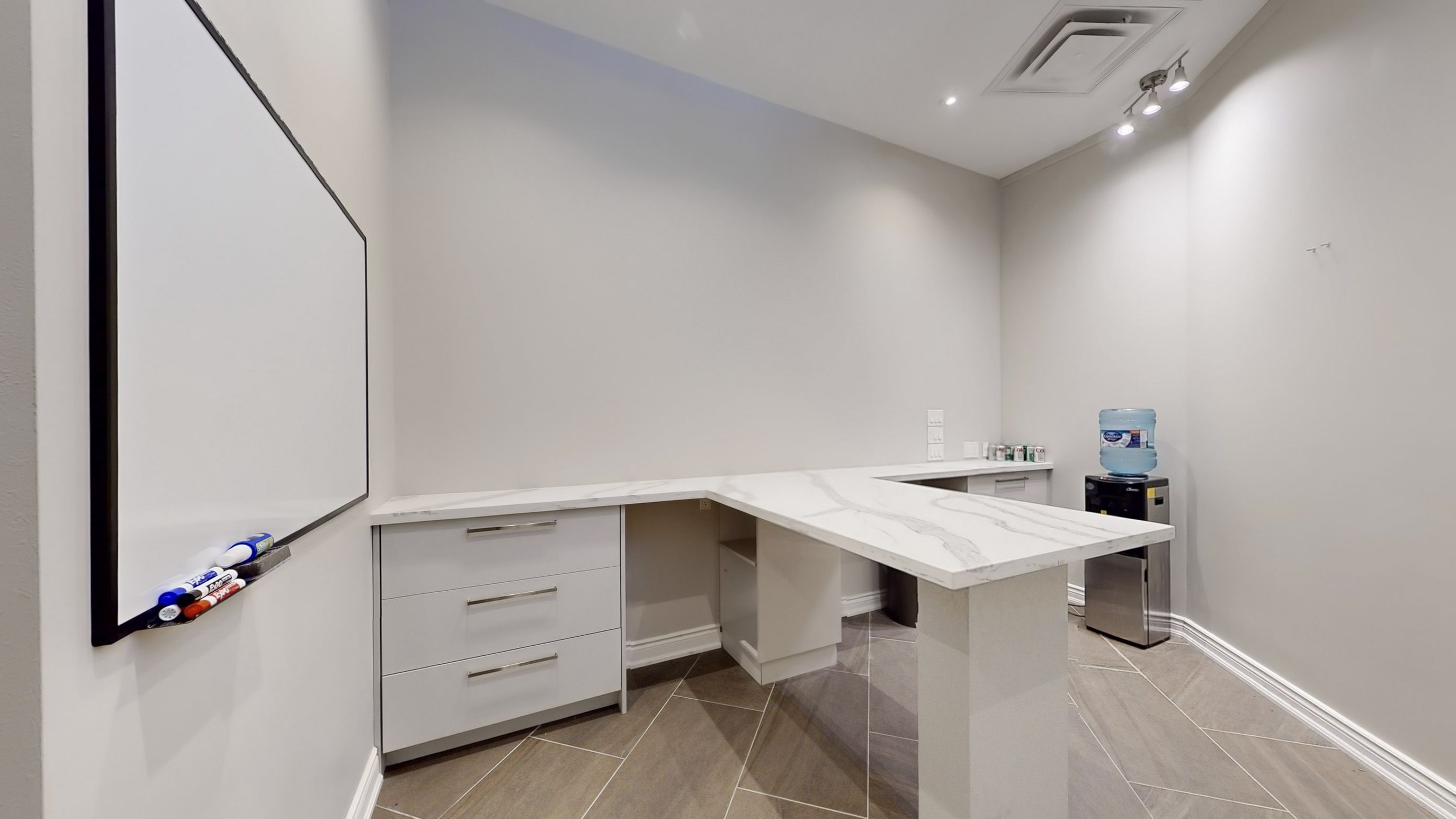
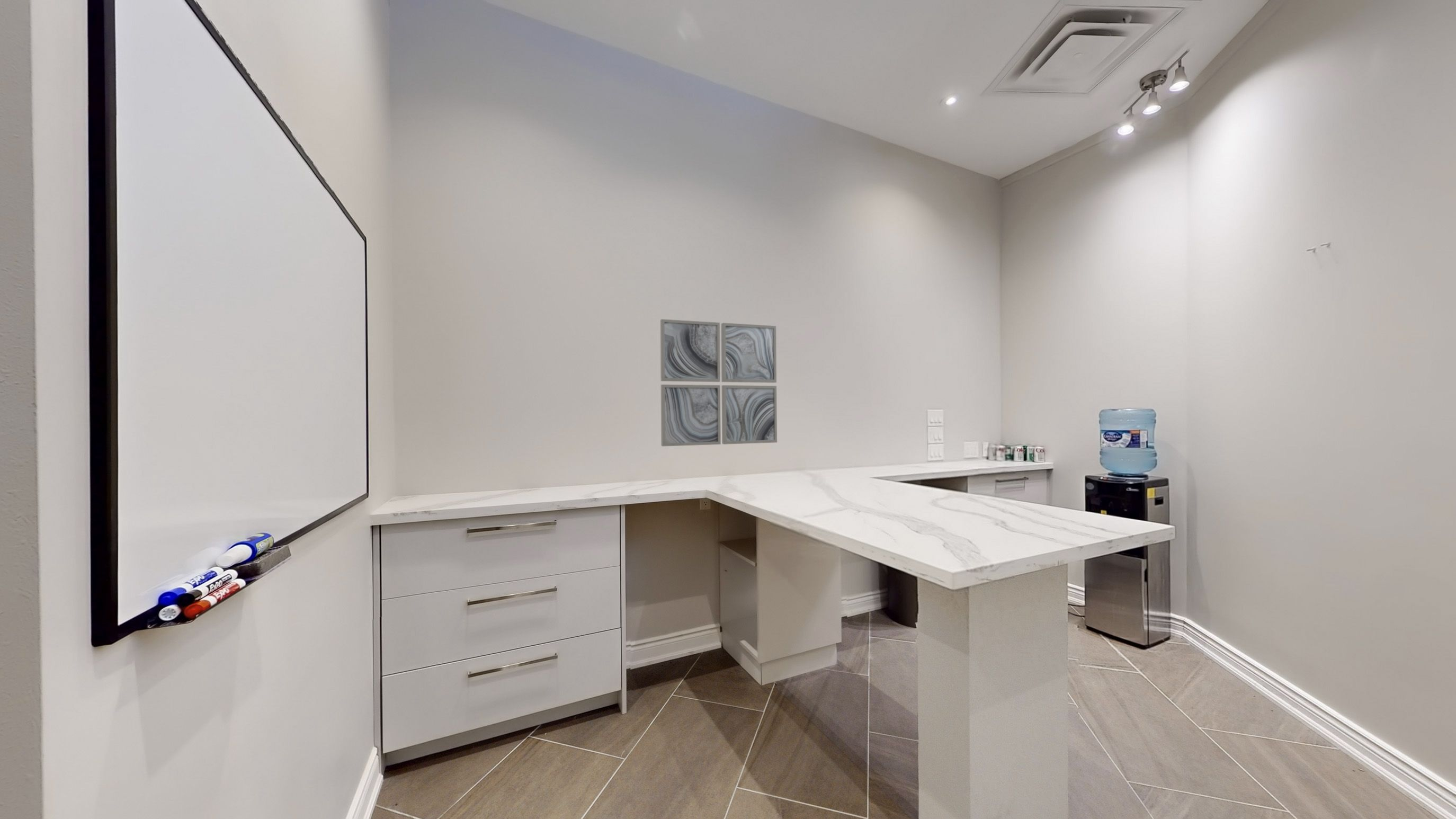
+ wall art [660,318,778,447]
